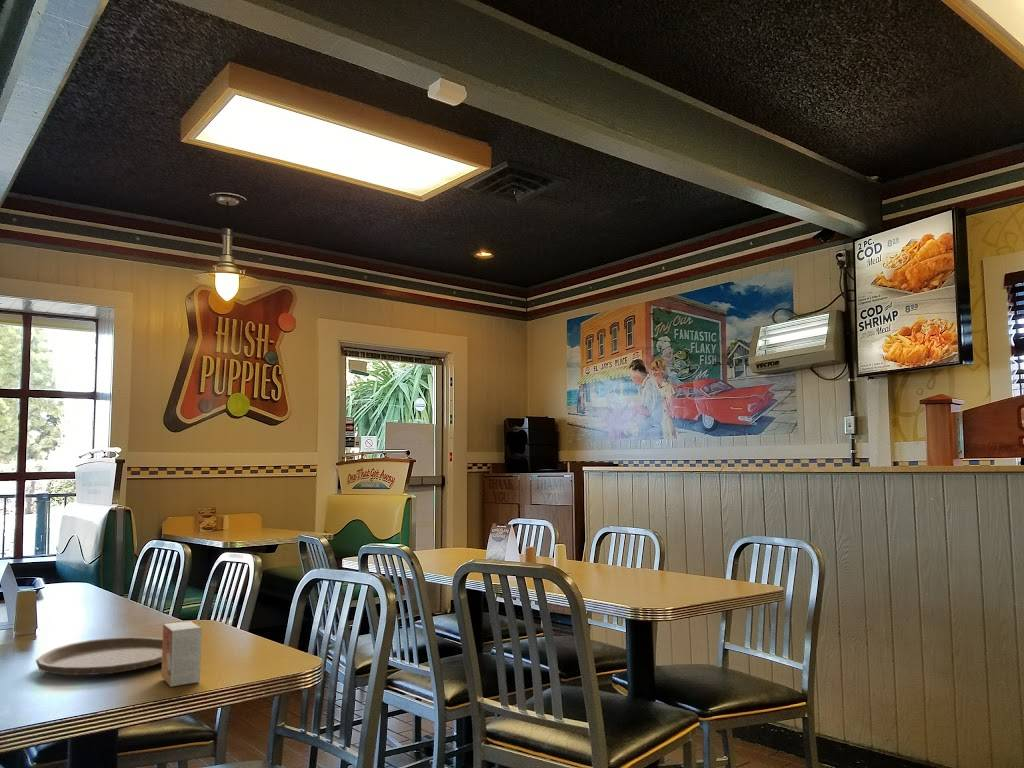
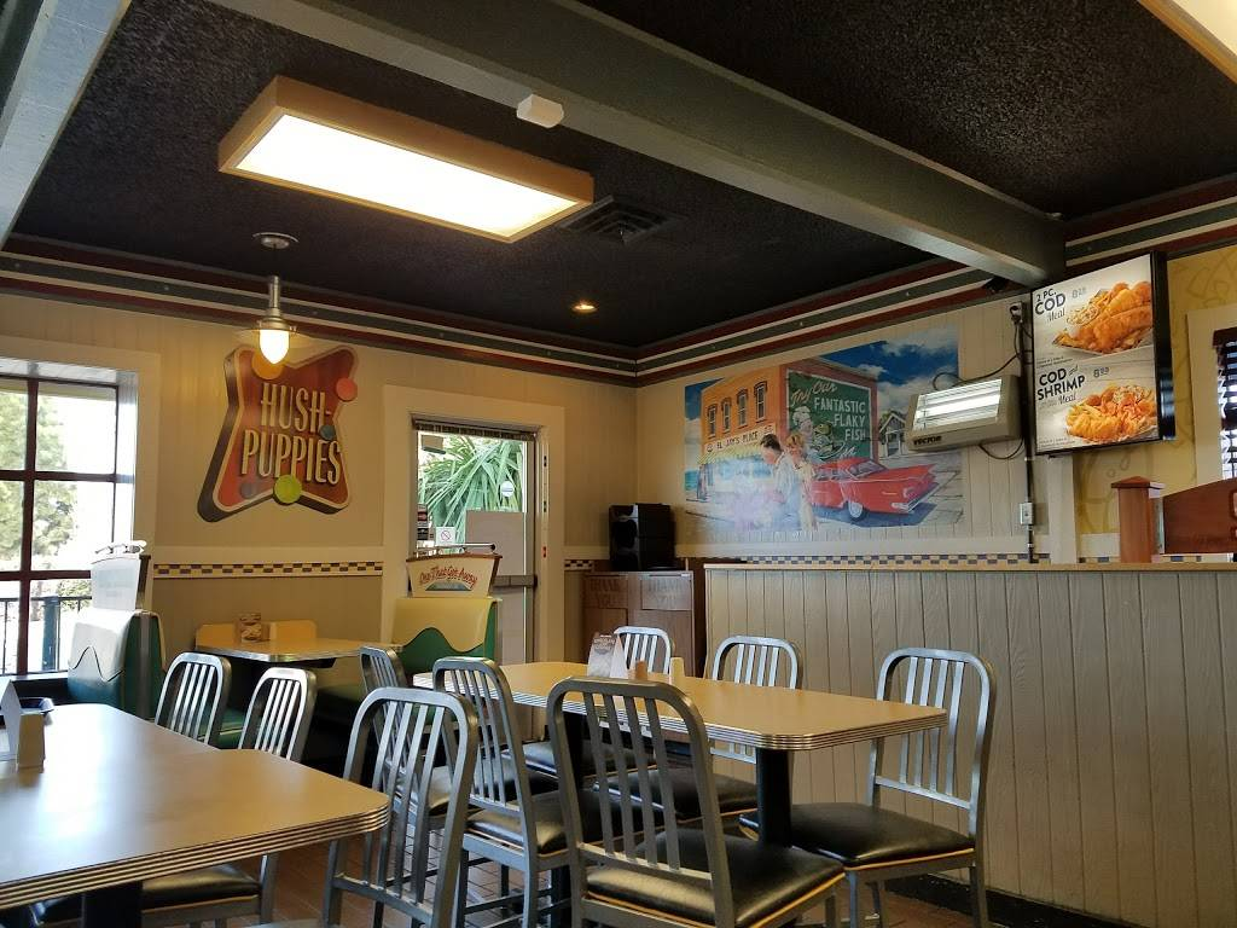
- small box [160,620,203,688]
- plate [35,636,163,677]
